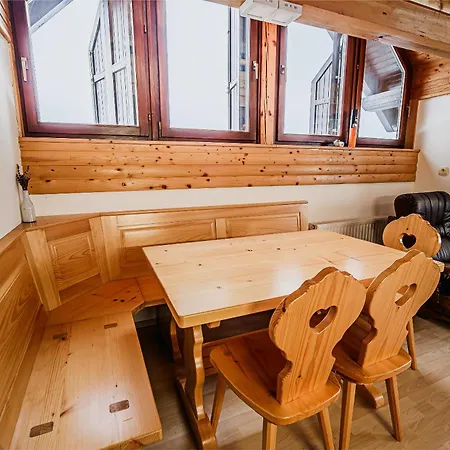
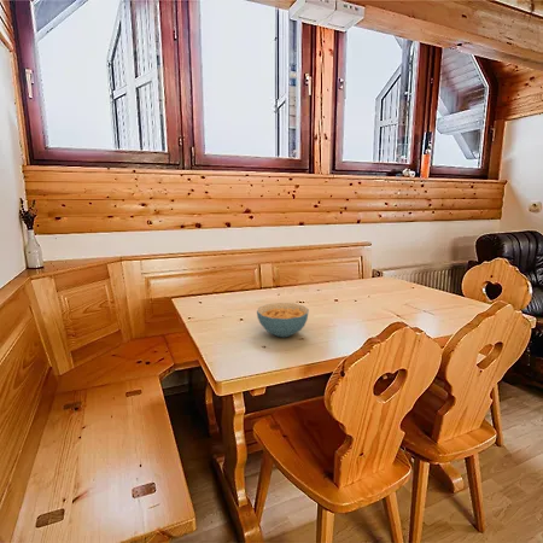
+ cereal bowl [256,302,310,338]
